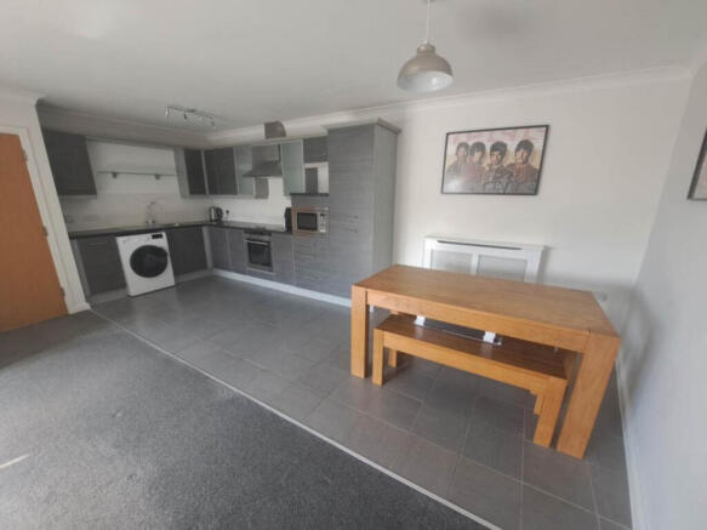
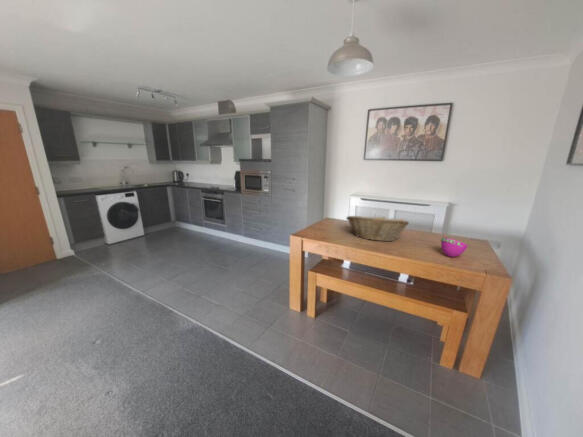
+ fruit basket [345,213,410,242]
+ bowl [440,237,468,258]
